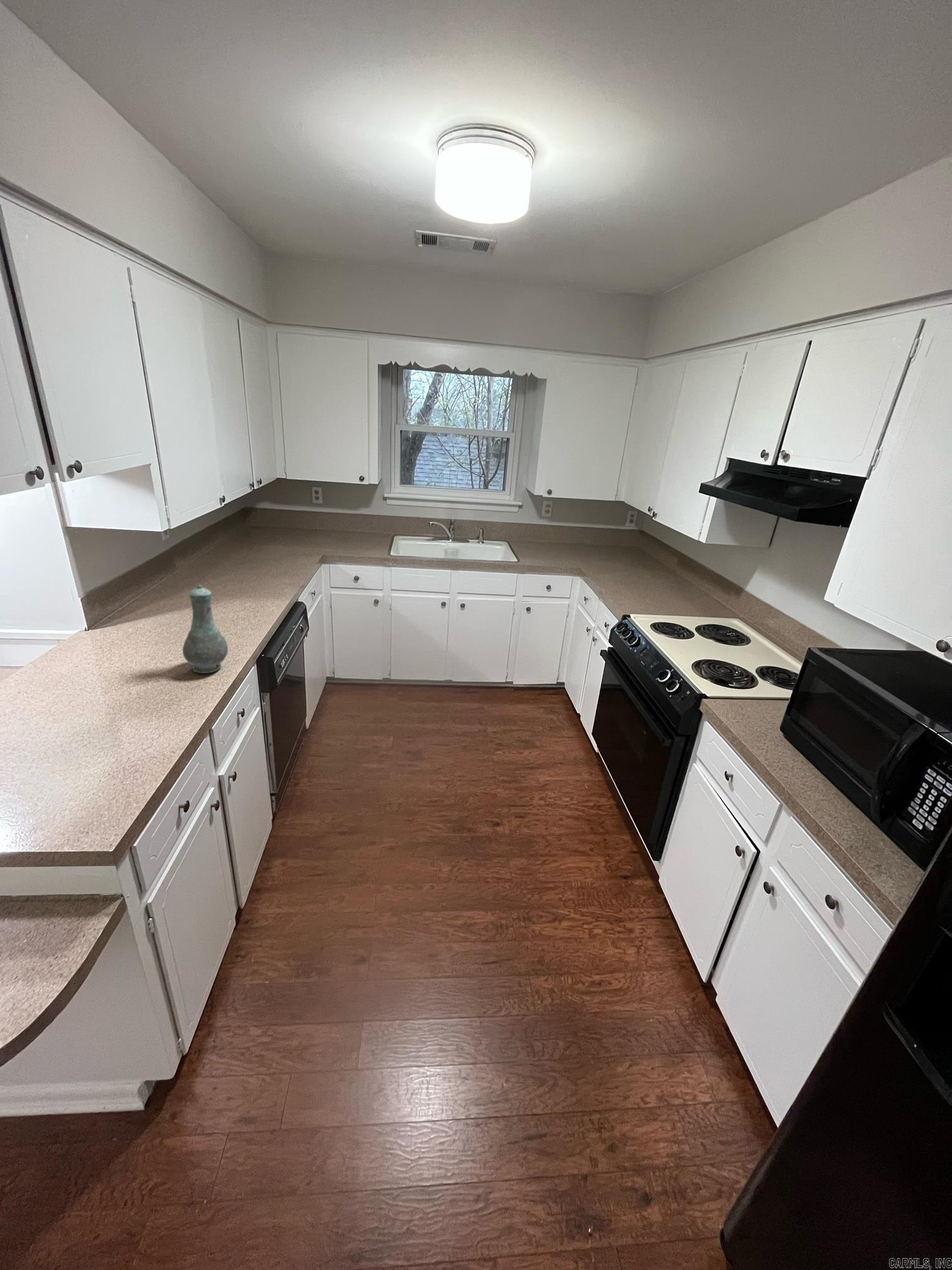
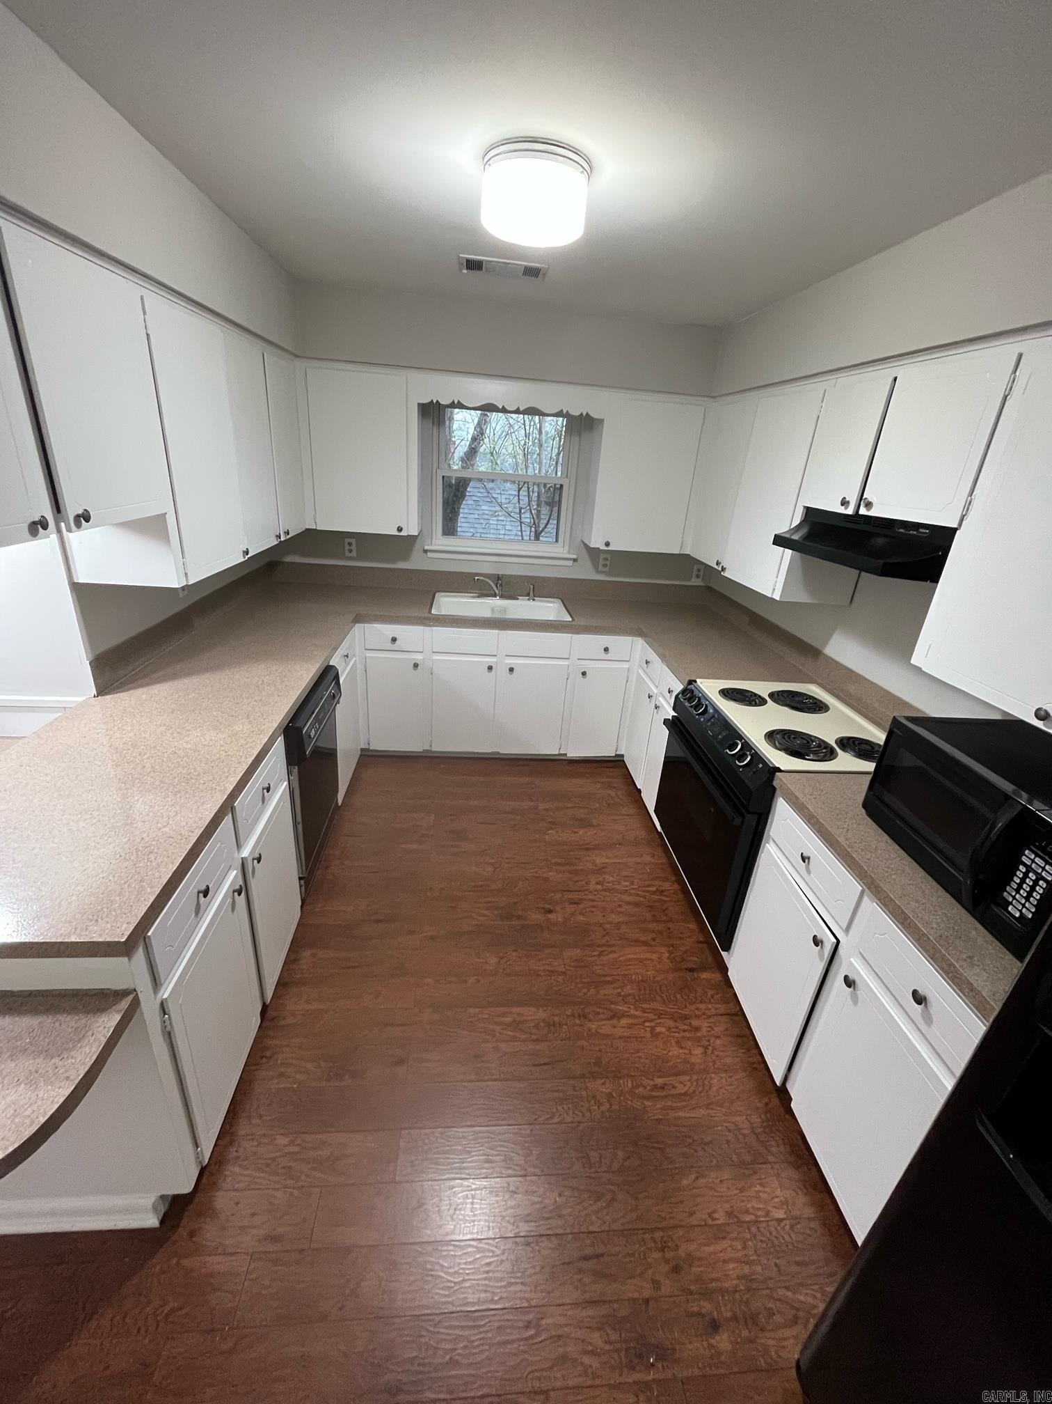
- vase [182,584,229,674]
